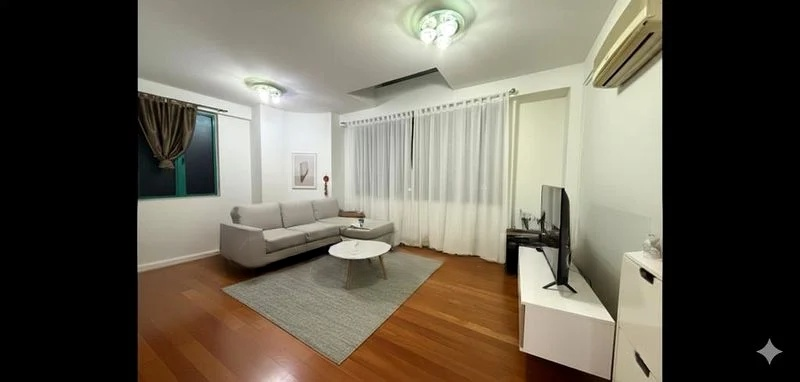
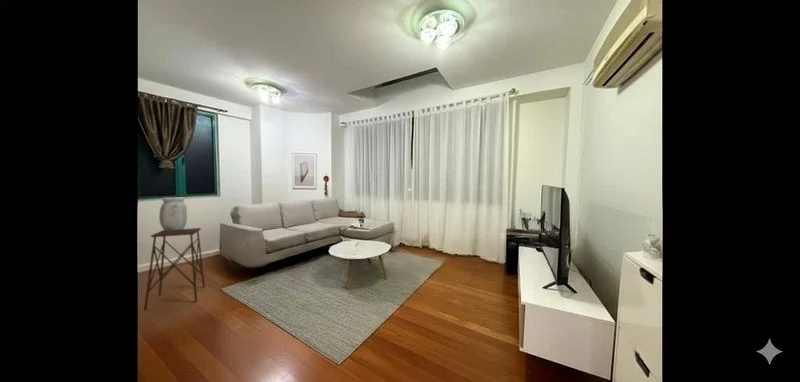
+ side table [143,227,206,312]
+ vase [158,196,188,231]
